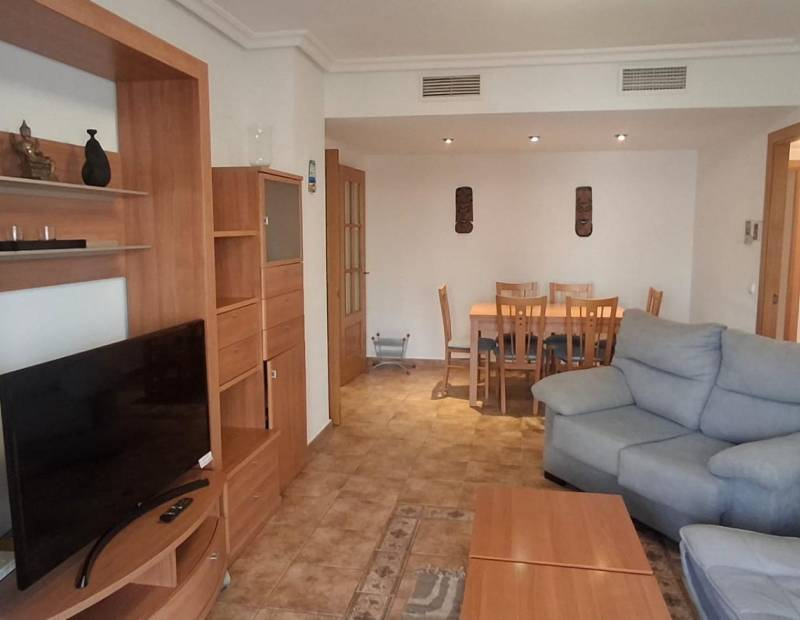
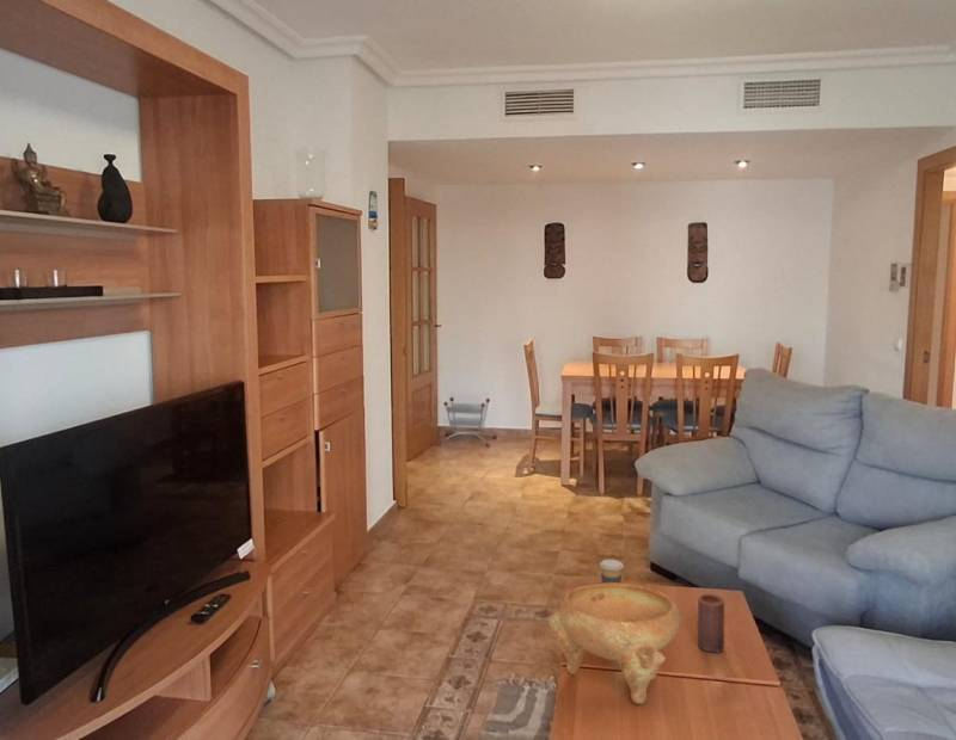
+ decorative bowl [549,582,681,705]
+ coffee cup [599,559,625,584]
+ candle [697,593,725,653]
